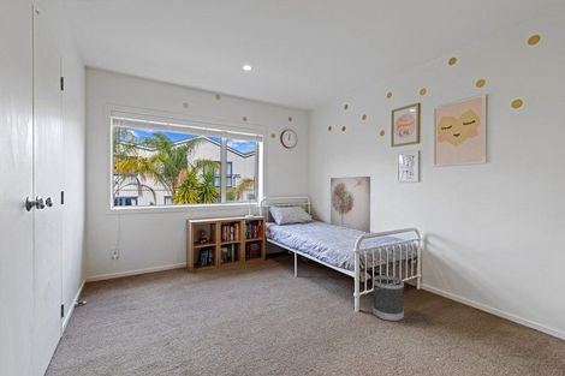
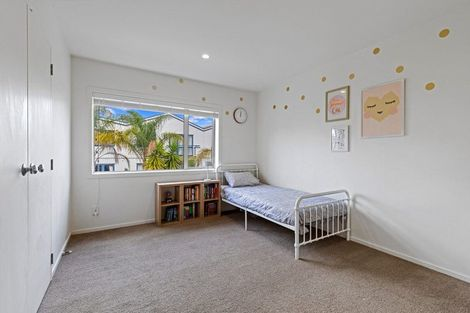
- wastebasket [371,274,405,322]
- wall art [329,175,371,234]
